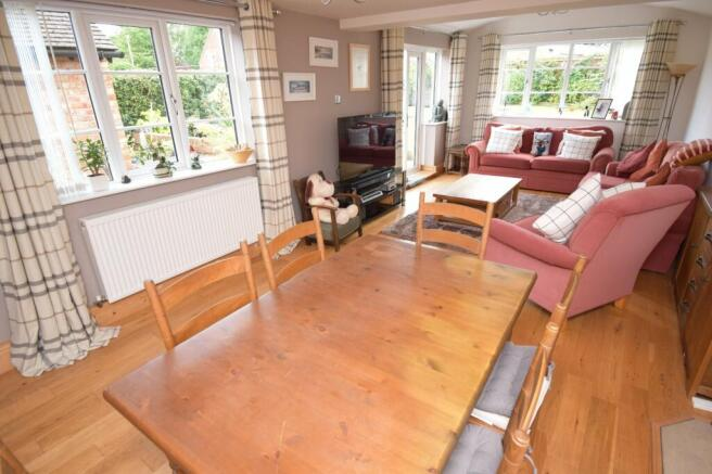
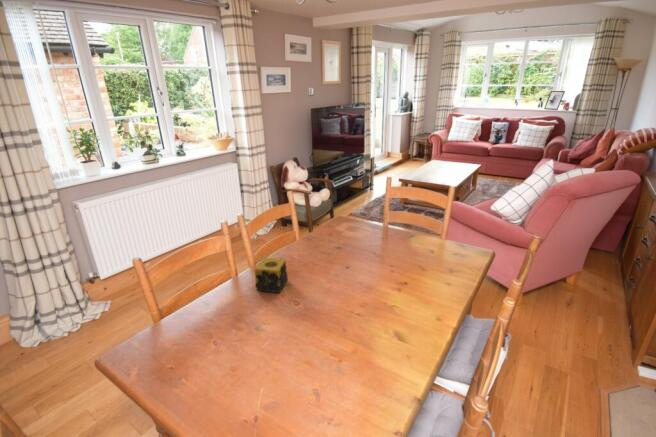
+ candle [254,256,289,294]
